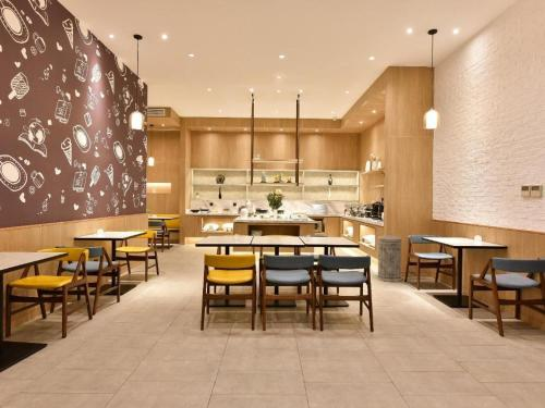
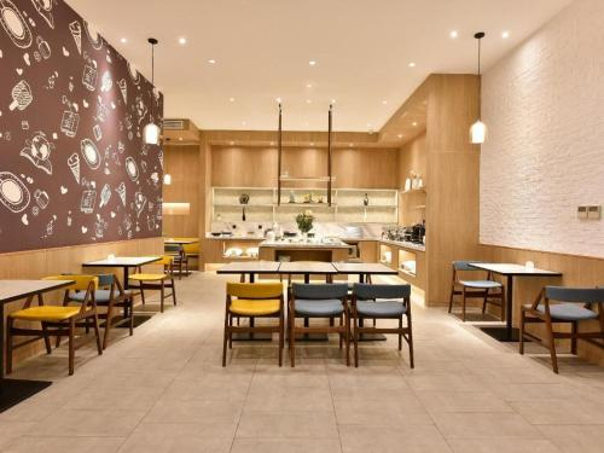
- trash can [376,234,403,283]
